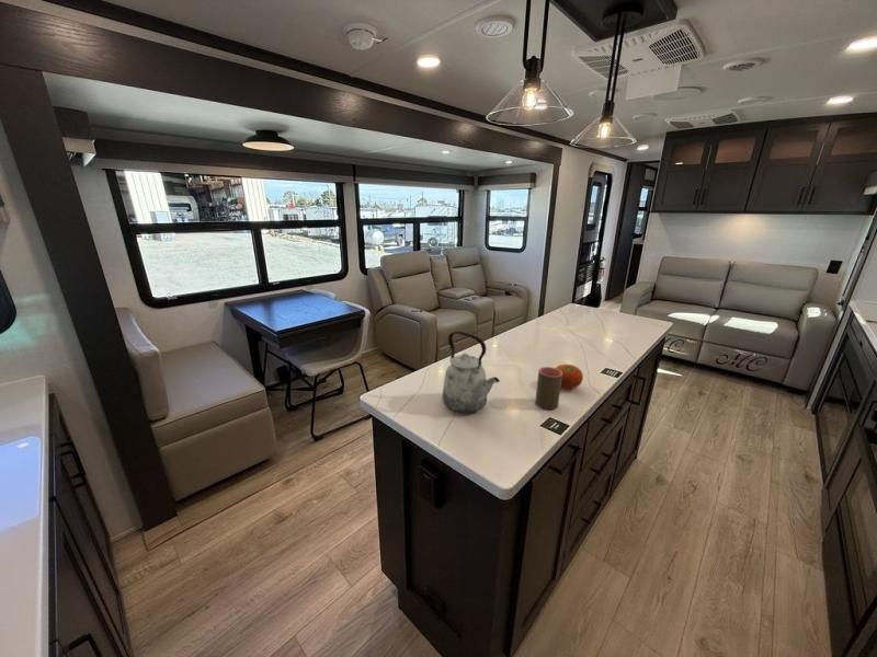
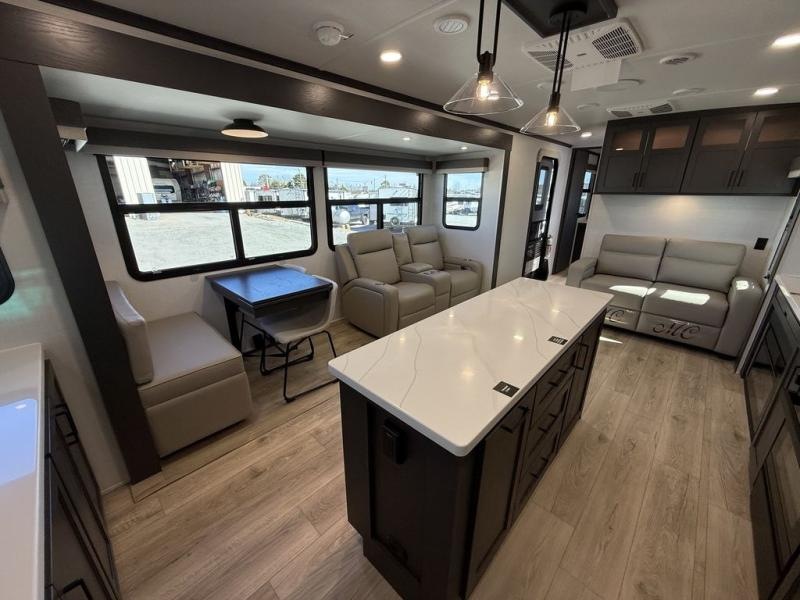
- kettle [441,330,501,414]
- fruit [555,364,584,390]
- cup [534,366,562,411]
